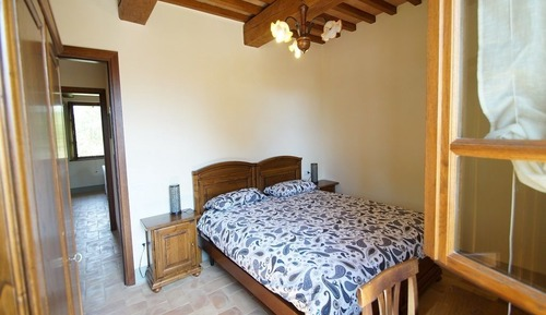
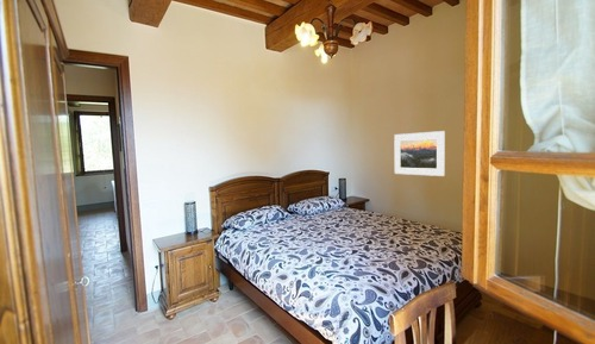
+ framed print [393,130,446,177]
